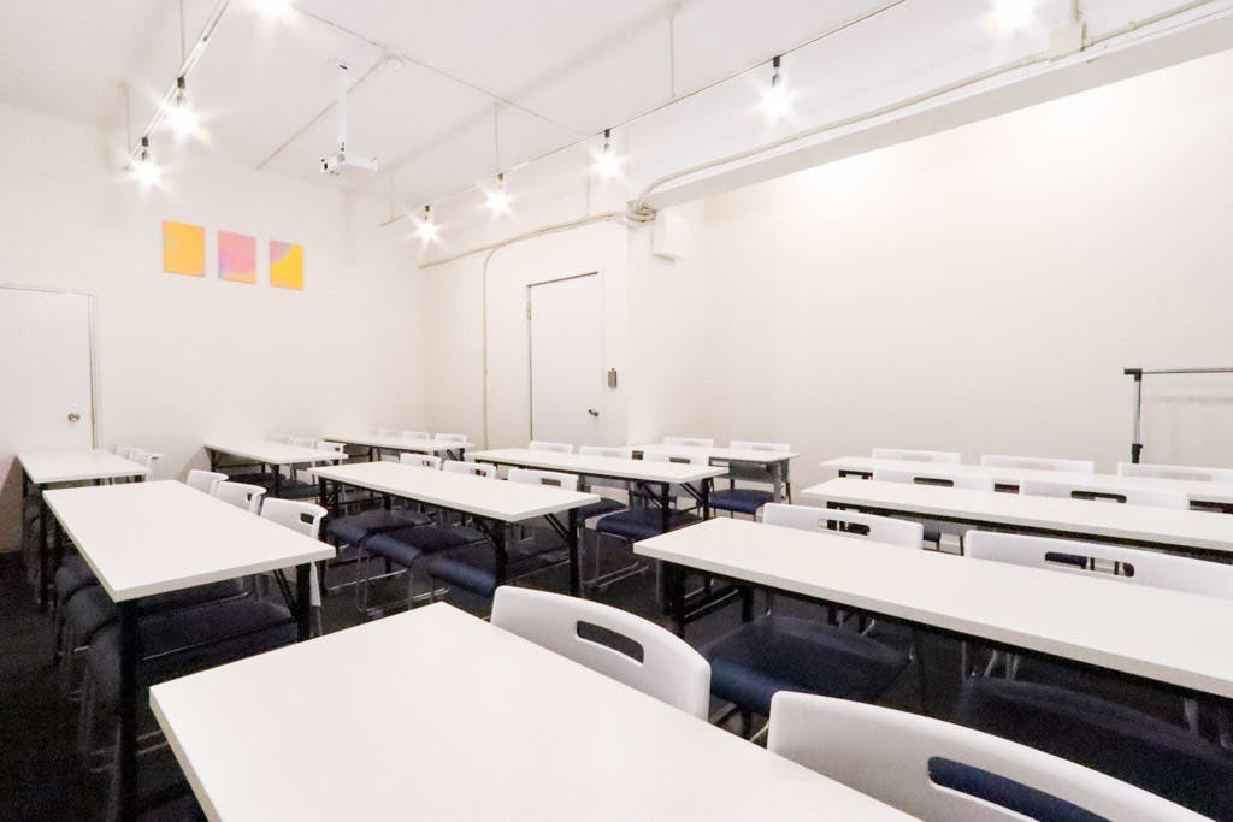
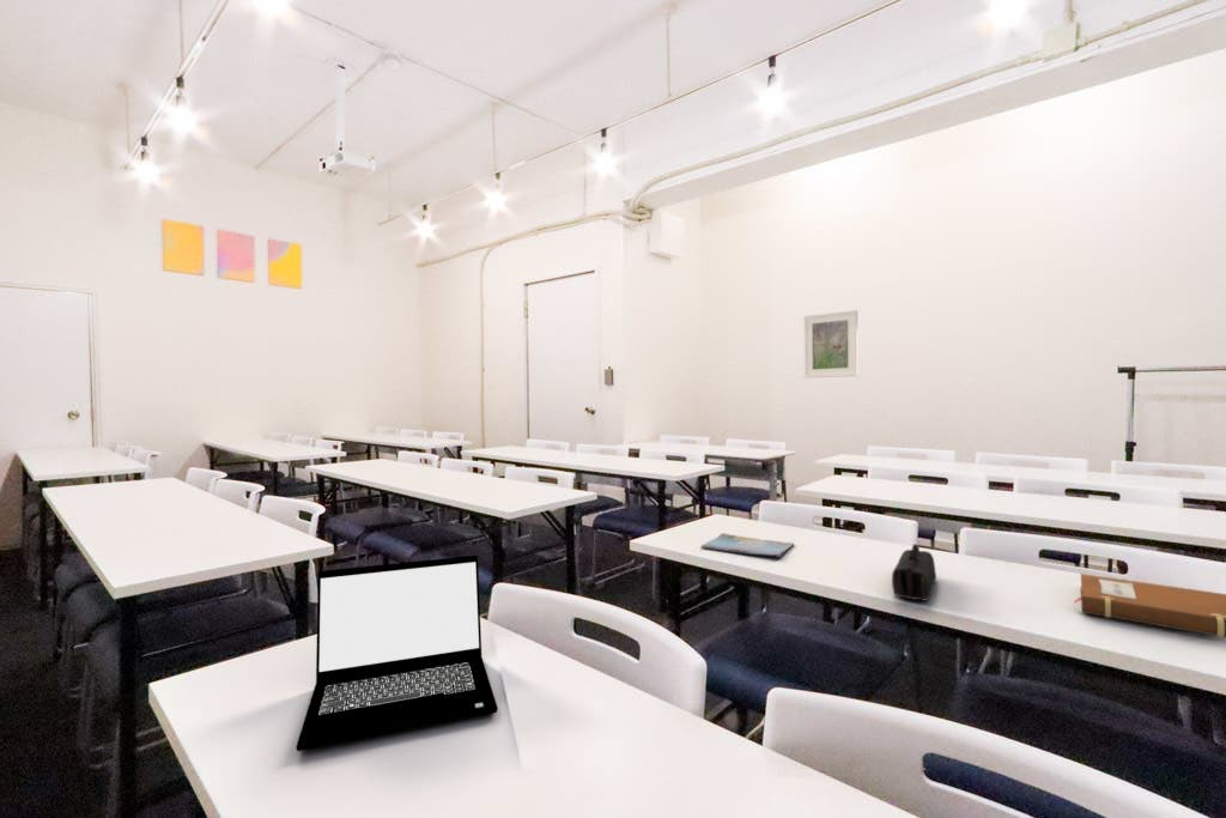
+ book [700,532,795,558]
+ laptop computer [295,555,499,752]
+ pencil case [891,543,937,602]
+ notebook [1073,572,1226,638]
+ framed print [803,309,858,380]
